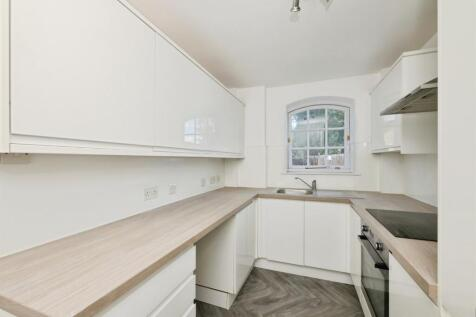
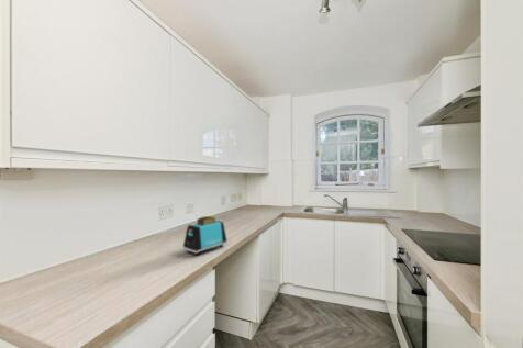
+ toaster [182,215,229,256]
